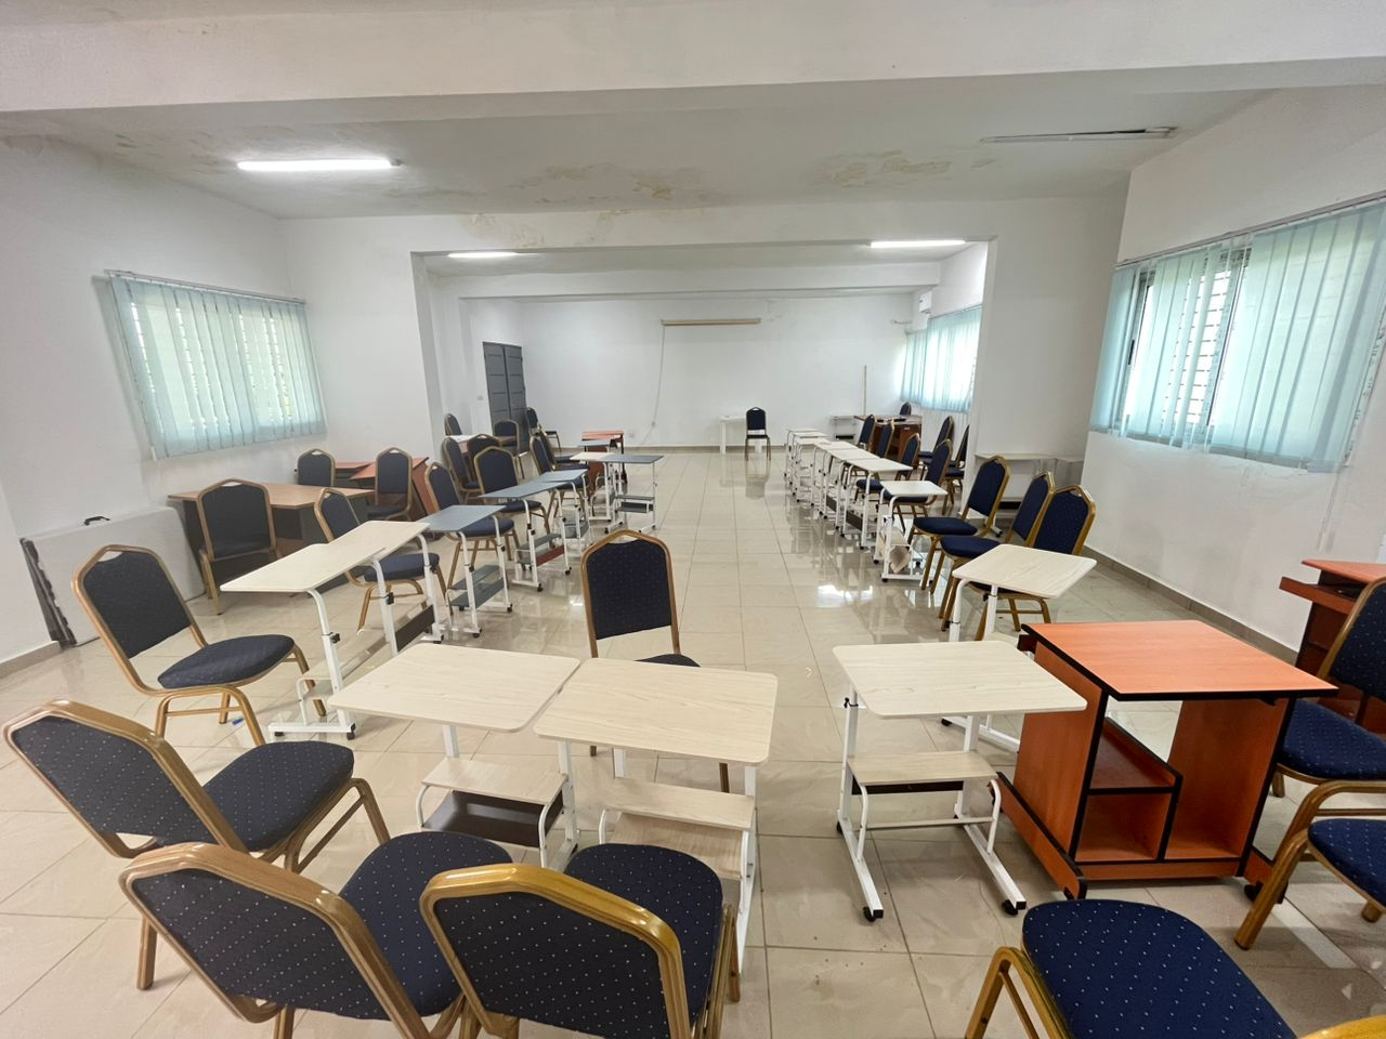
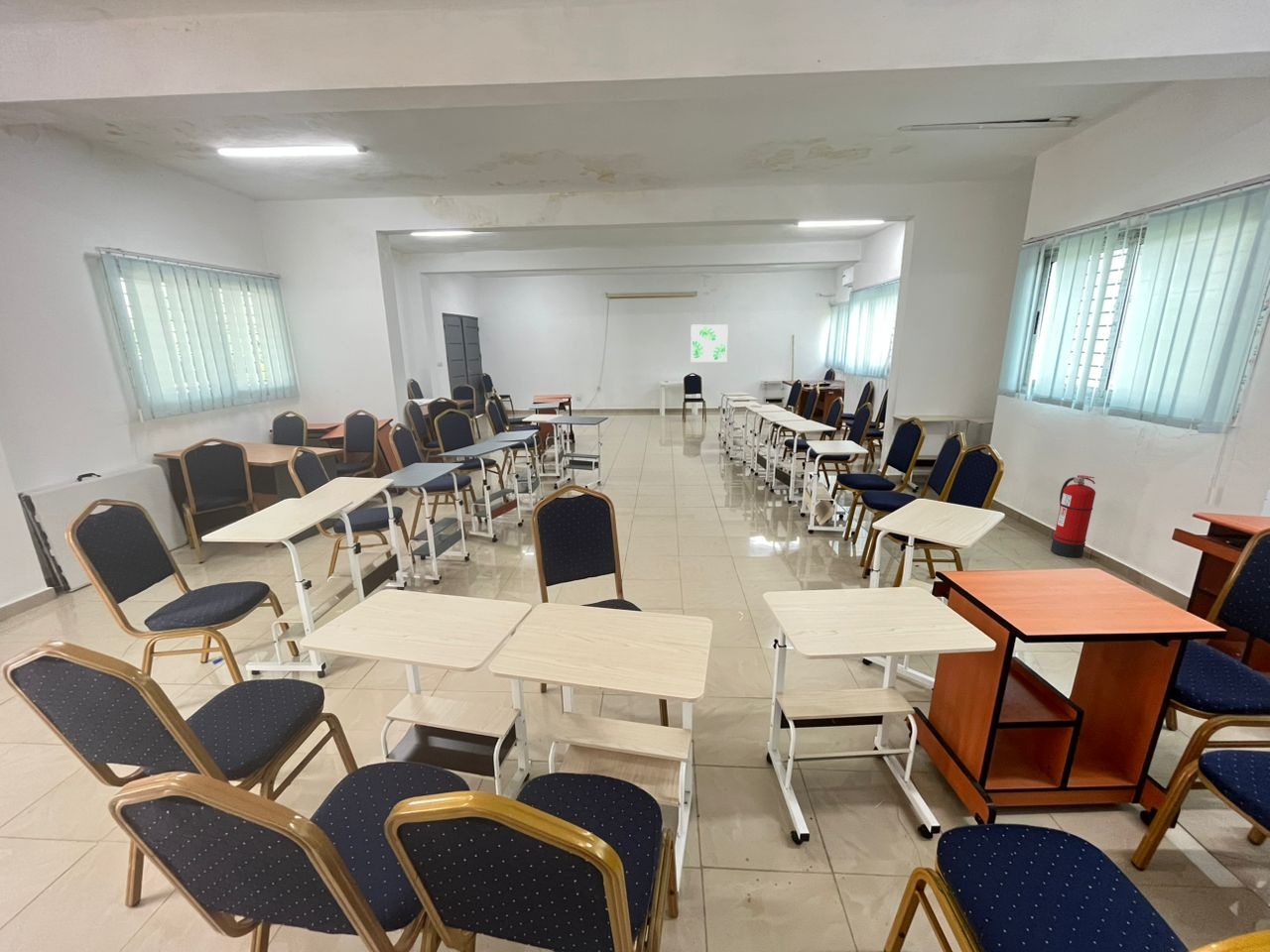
+ wall art [690,323,729,363]
+ fire extinguisher [1050,474,1096,559]
